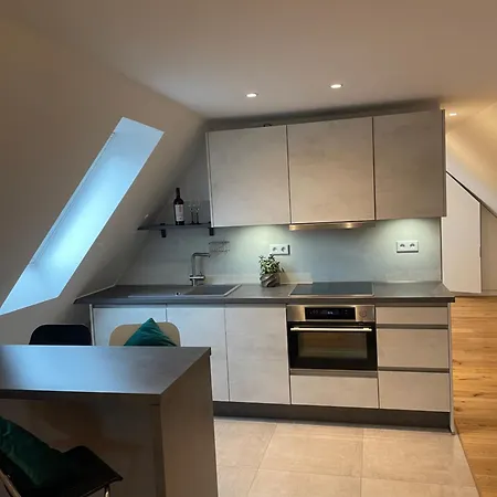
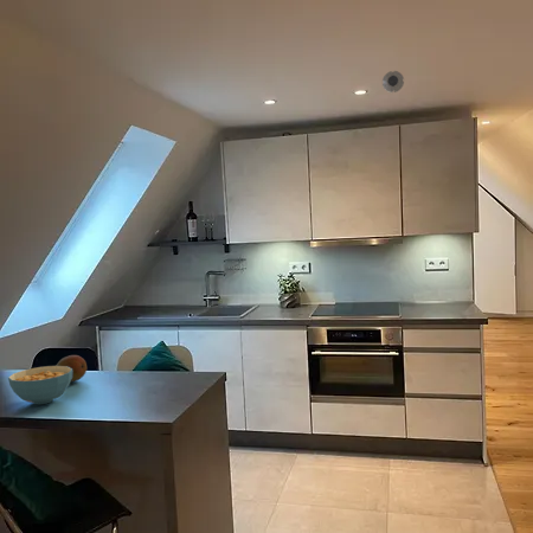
+ smoke detector [381,70,405,94]
+ cereal bowl [7,365,72,405]
+ fruit [56,354,88,383]
